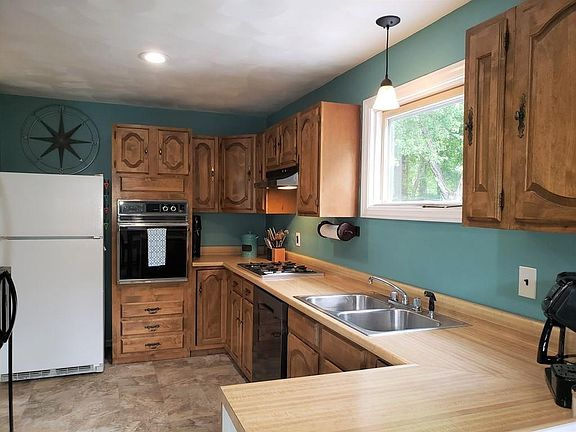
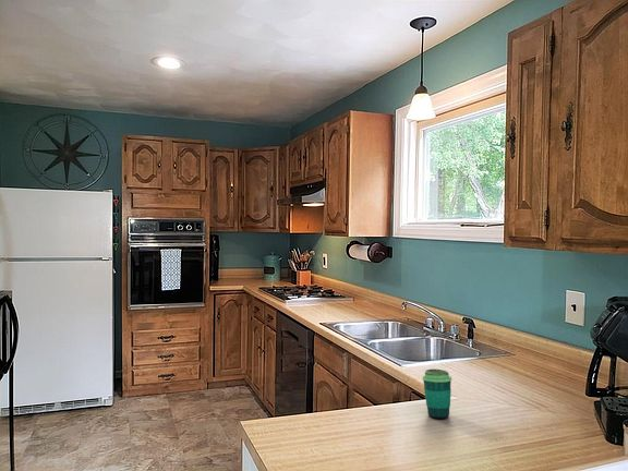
+ cup [422,369,452,420]
